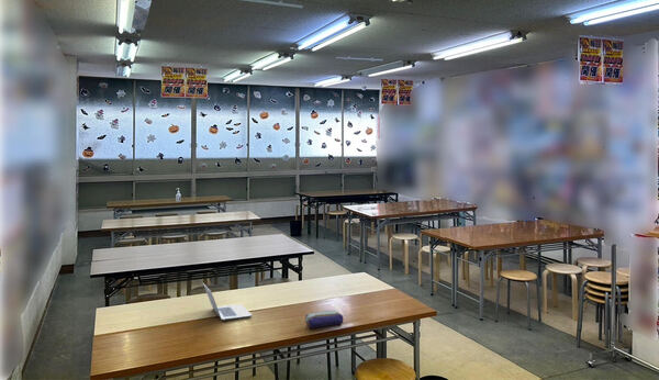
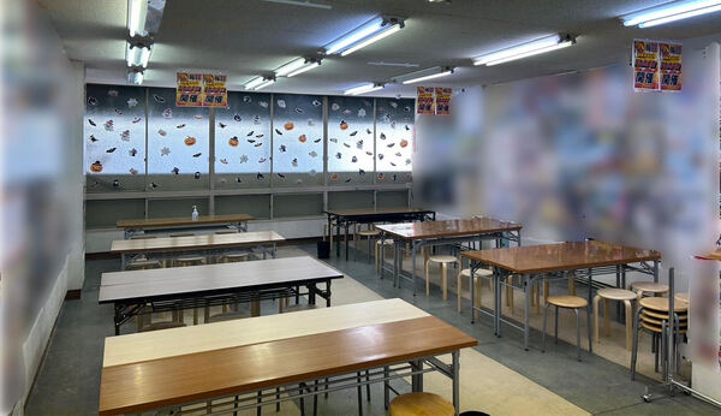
- laptop [202,282,253,321]
- pencil case [304,310,344,329]
